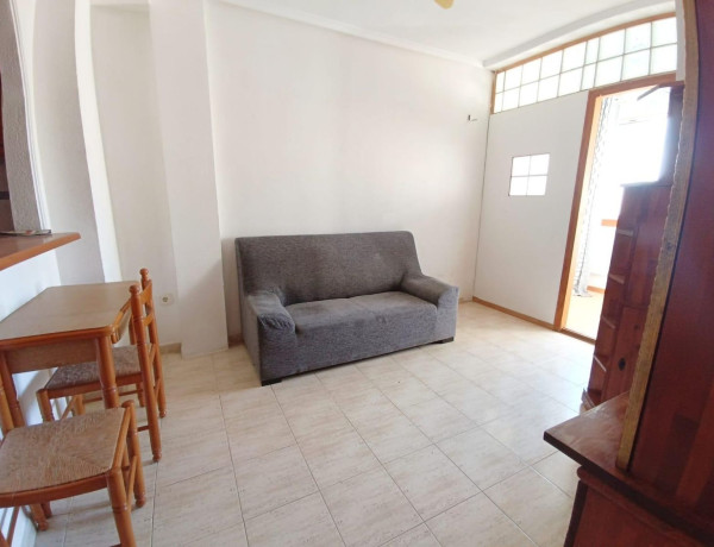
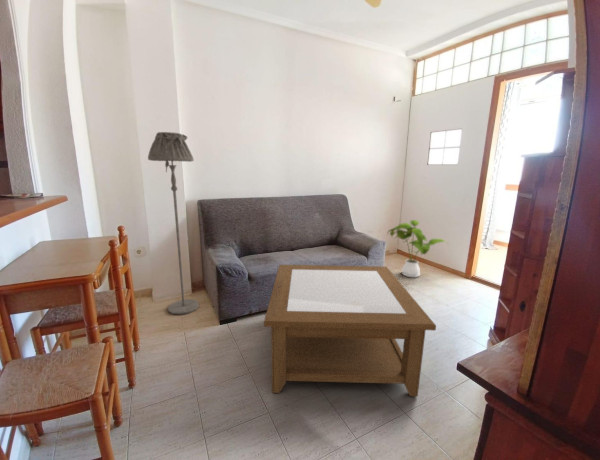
+ house plant [386,219,448,278]
+ coffee table [263,264,437,397]
+ floor lamp [147,131,200,316]
